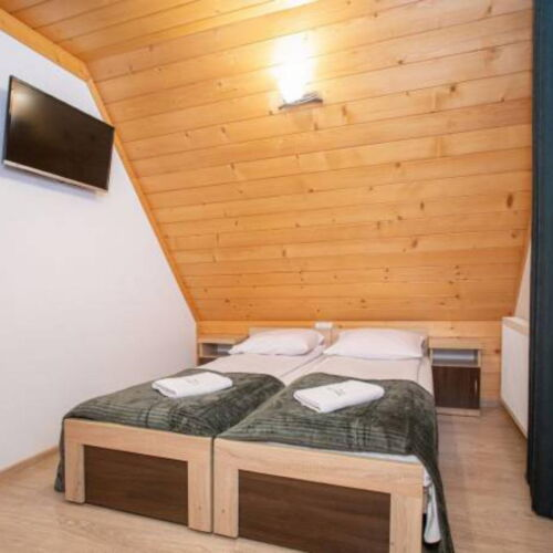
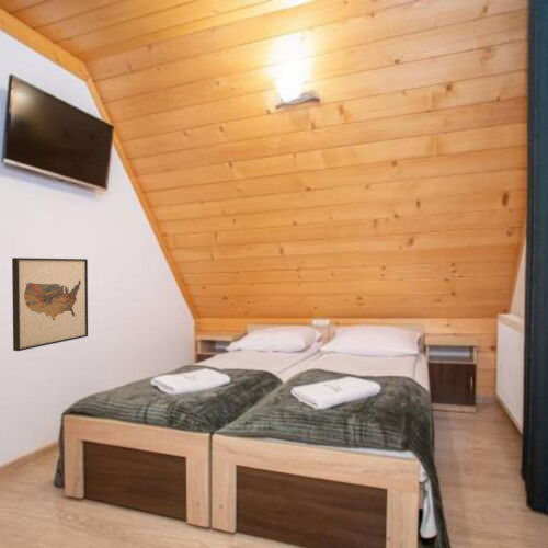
+ wall art [11,256,89,352]
